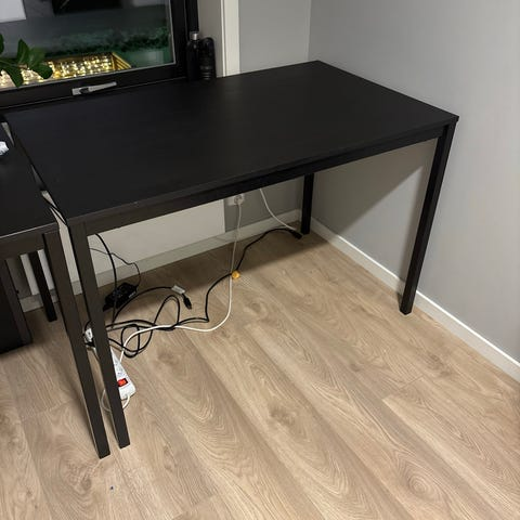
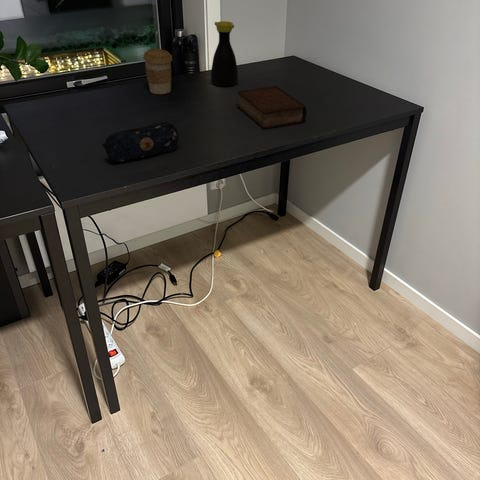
+ bottle [210,20,239,87]
+ coffee cup [142,48,173,95]
+ book [236,85,308,130]
+ pencil case [101,120,179,162]
